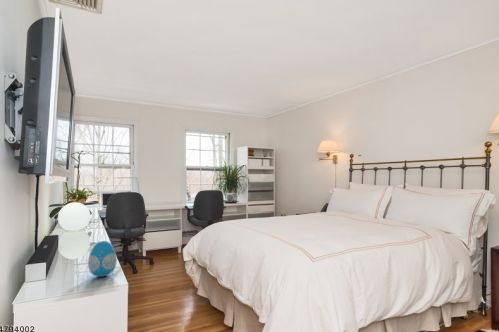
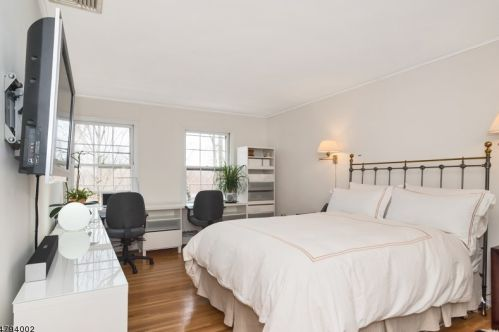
- decorative egg [87,240,118,278]
